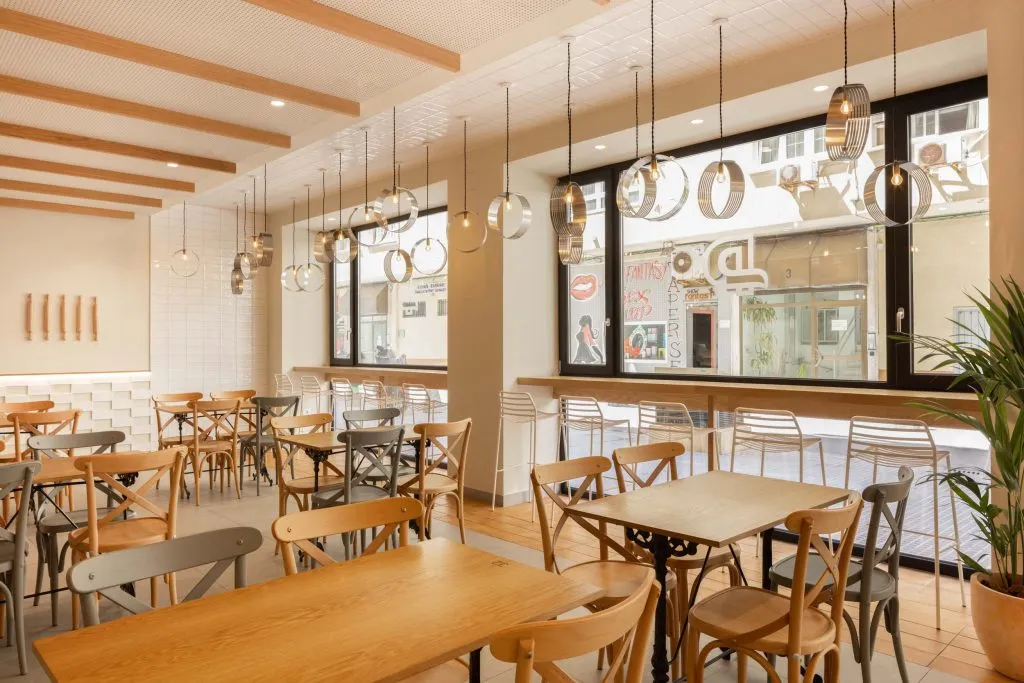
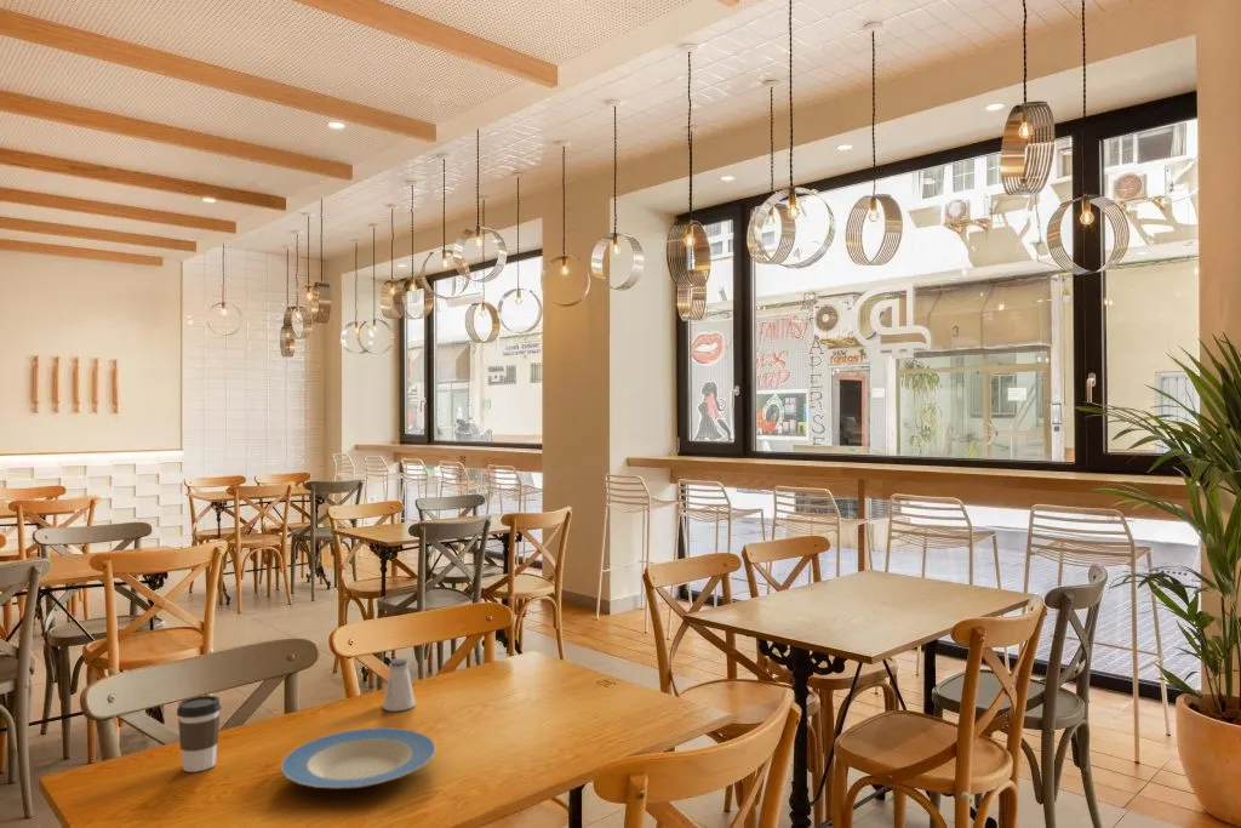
+ saltshaker [382,658,417,712]
+ plate [280,726,438,789]
+ coffee cup [176,695,222,773]
